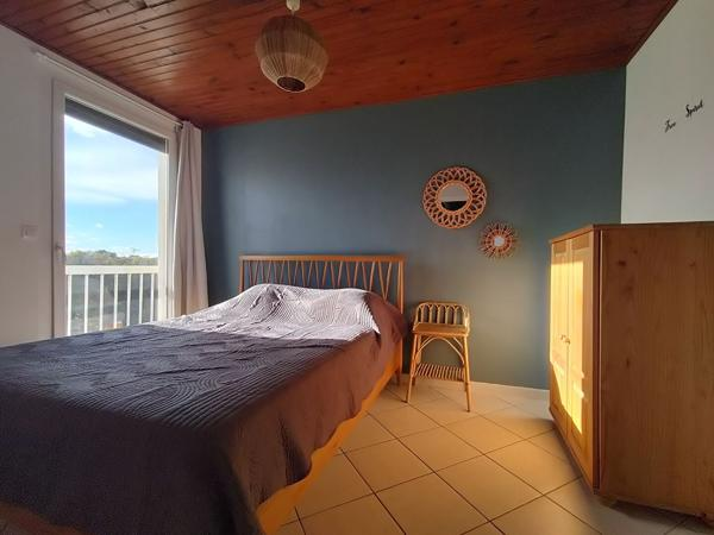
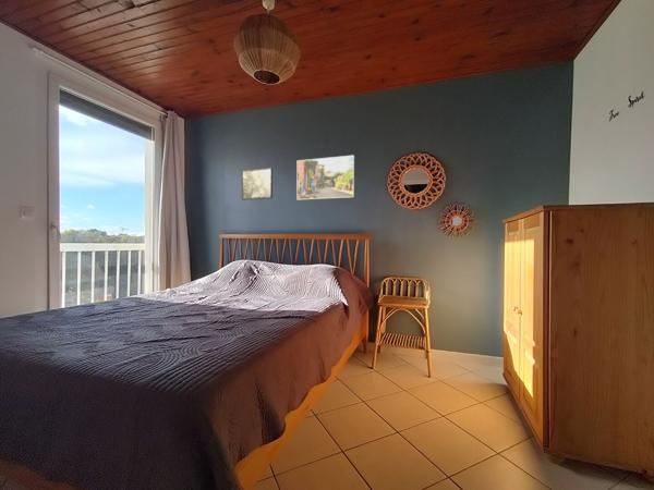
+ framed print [241,167,274,200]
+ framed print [295,155,355,201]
